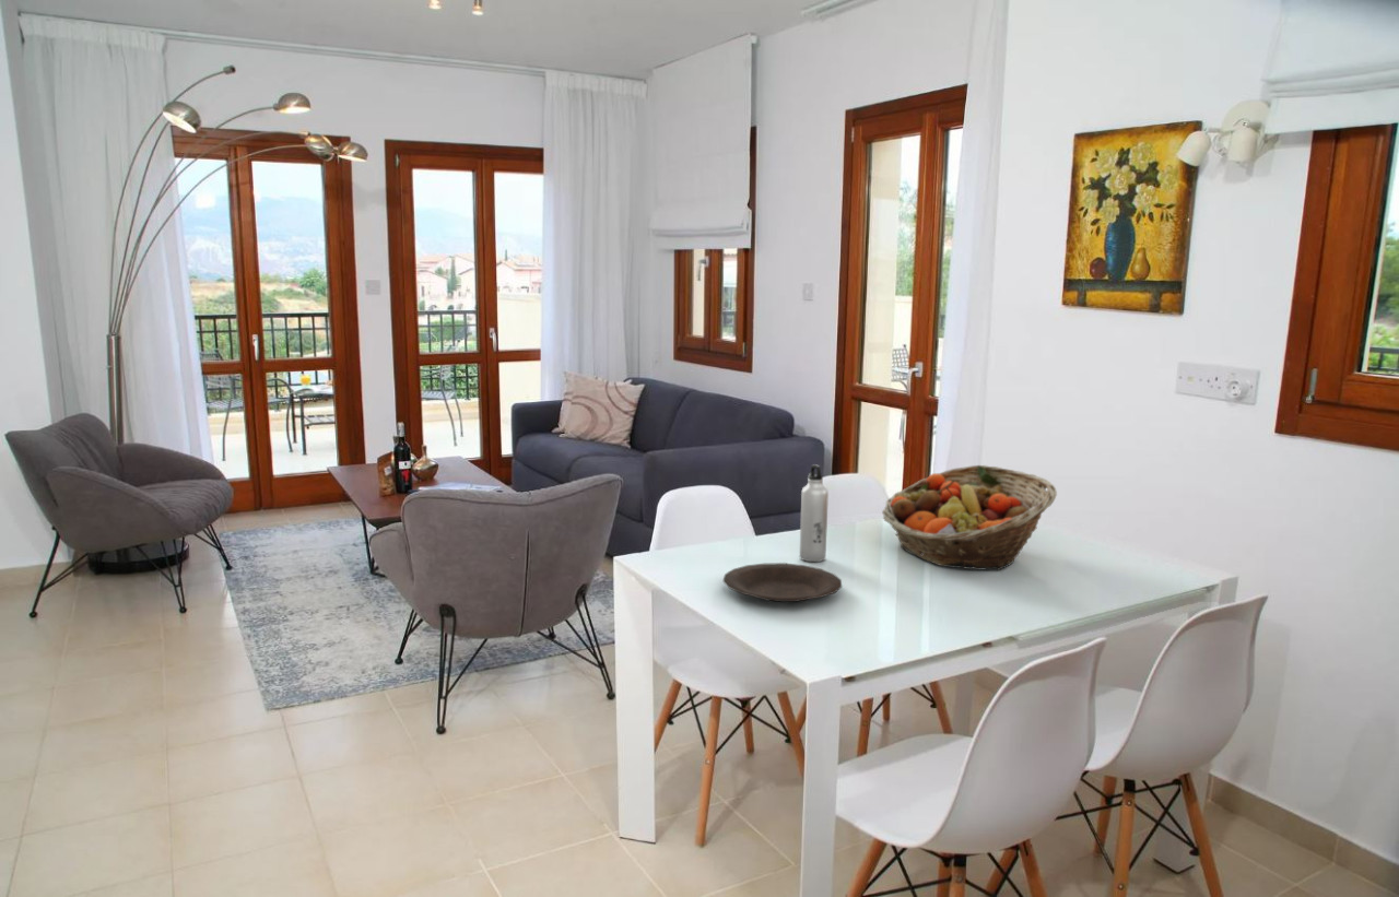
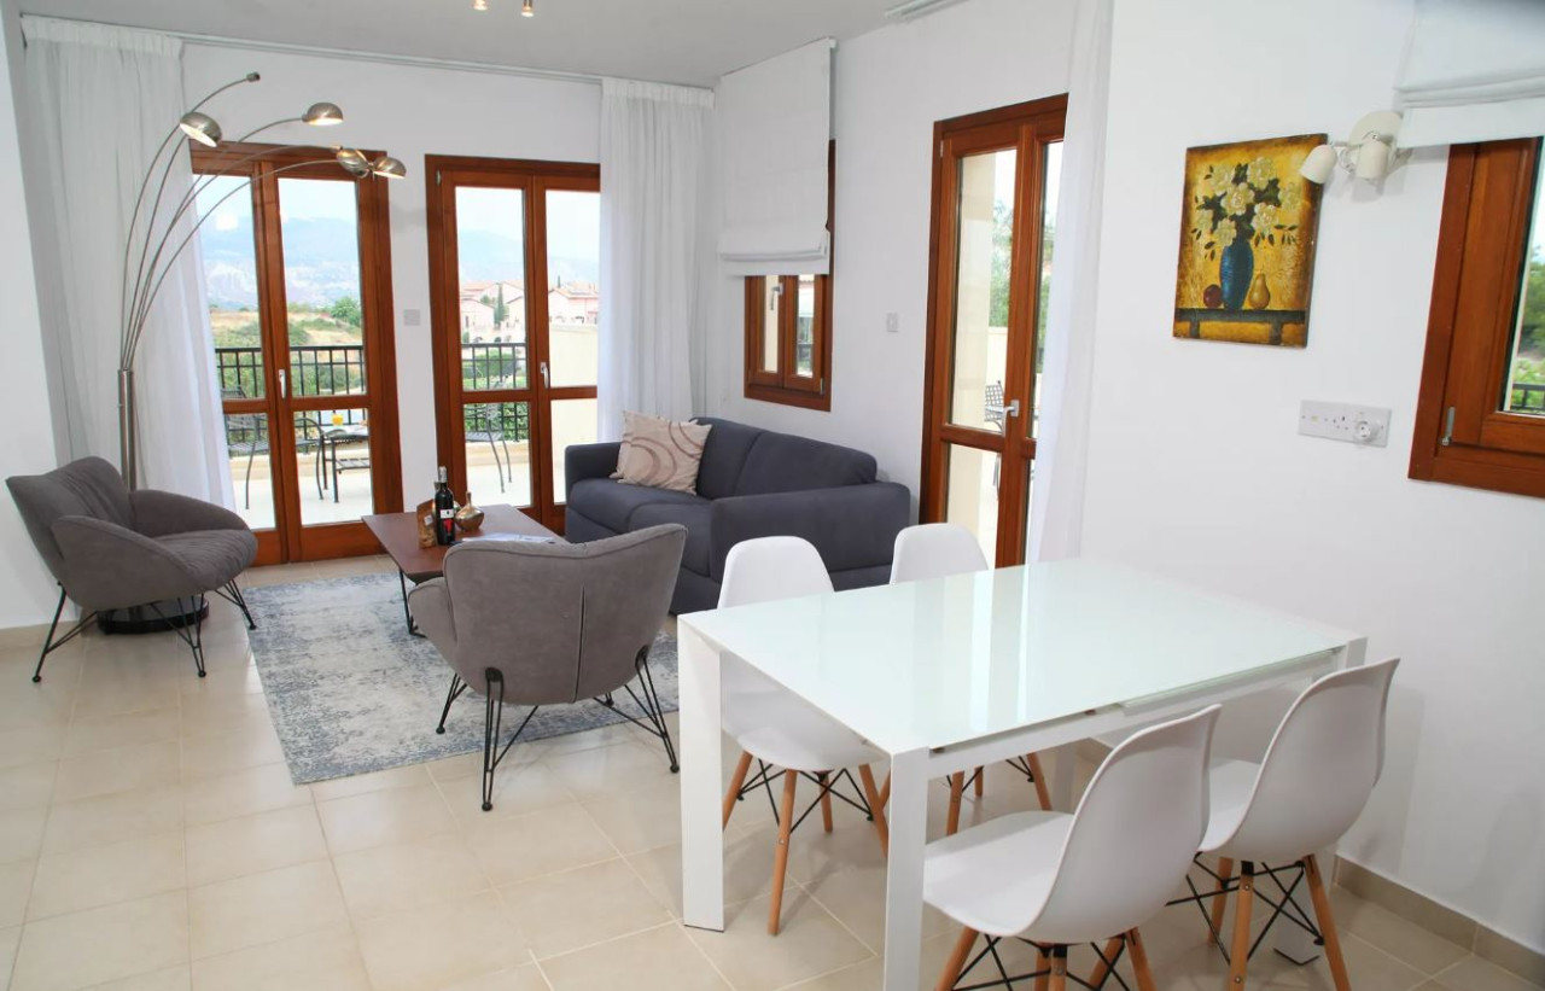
- fruit basket [881,464,1058,571]
- water bottle [799,463,830,563]
- plate [722,562,843,603]
